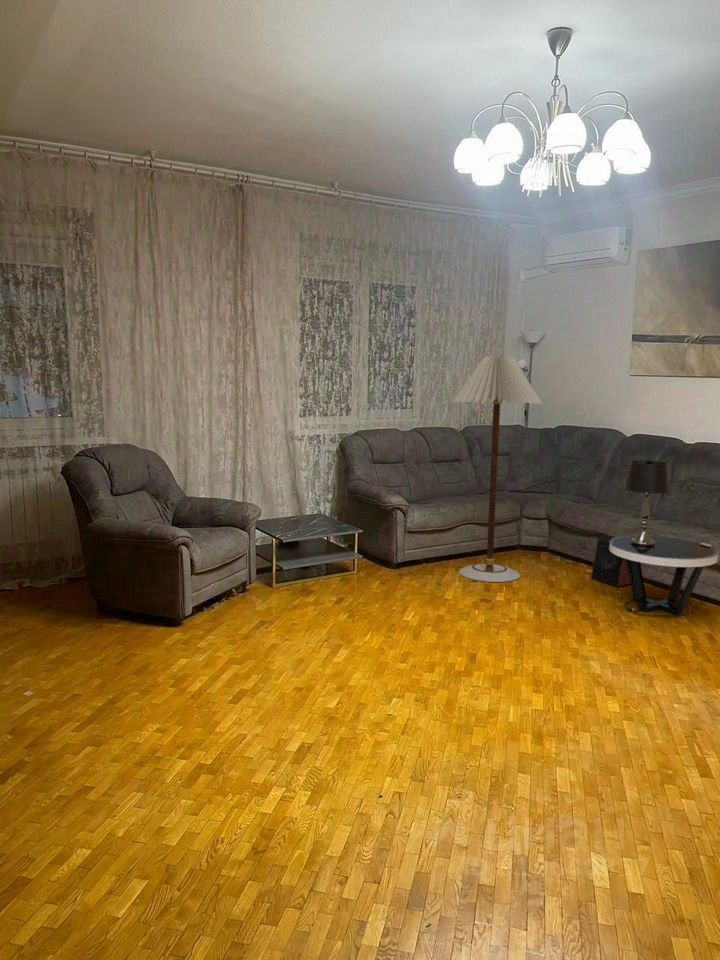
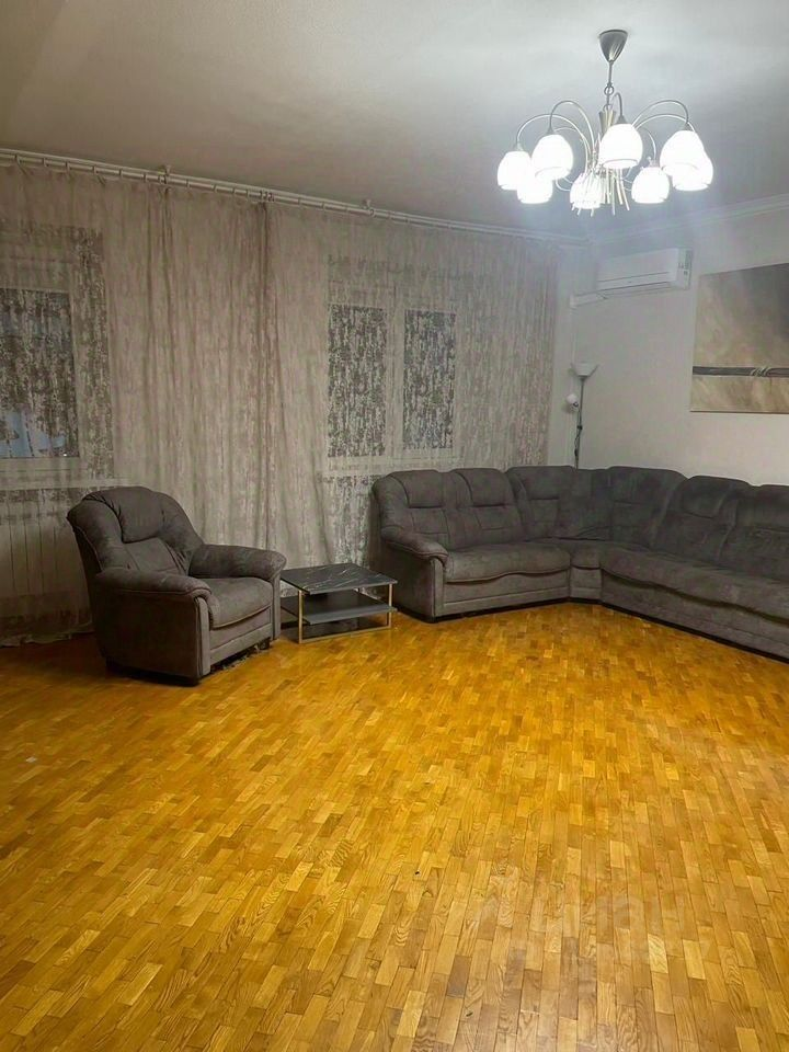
- speaker [590,536,631,588]
- side table [609,534,719,617]
- floor lamp [452,355,543,583]
- table lamp [623,459,671,546]
